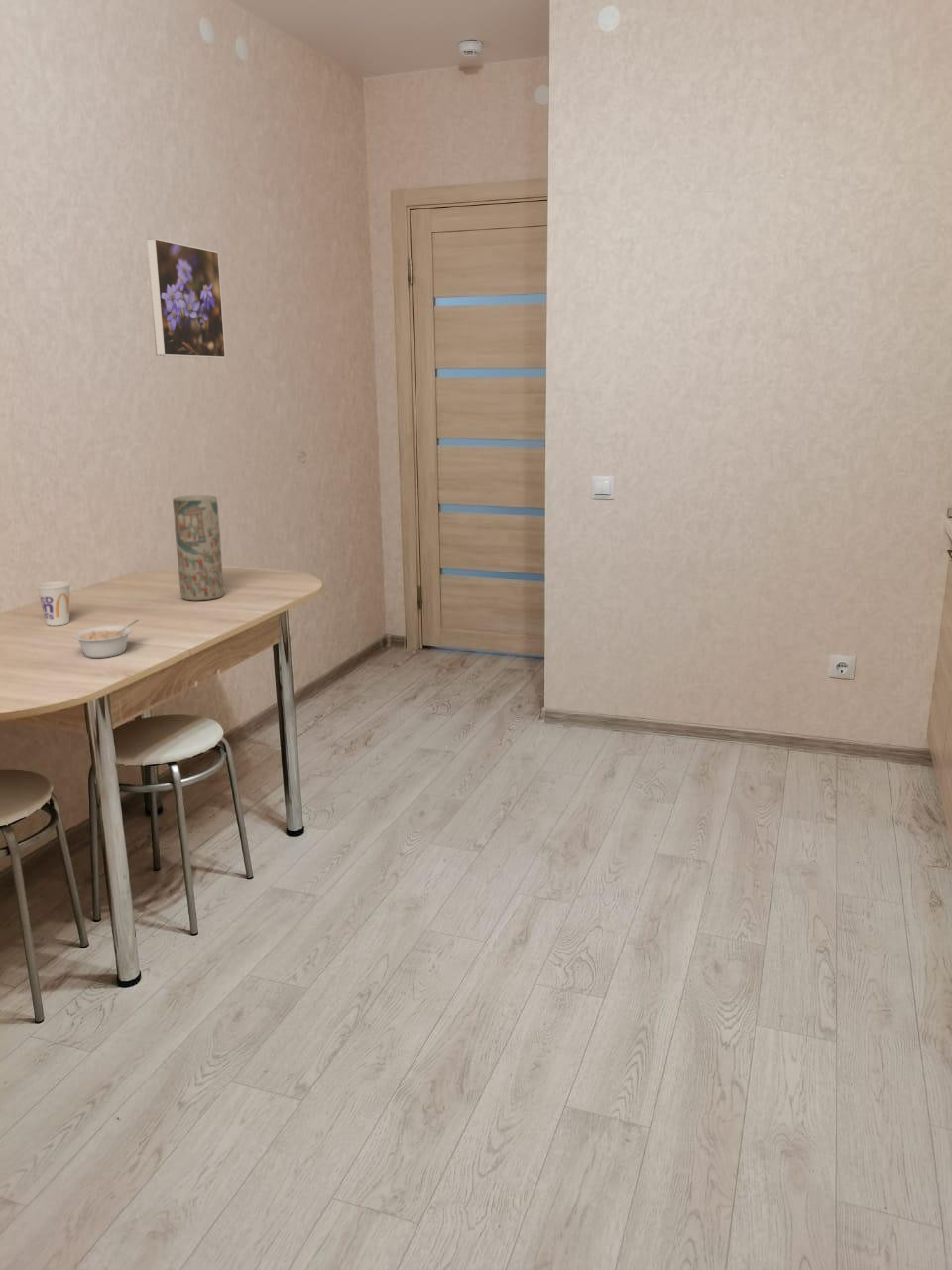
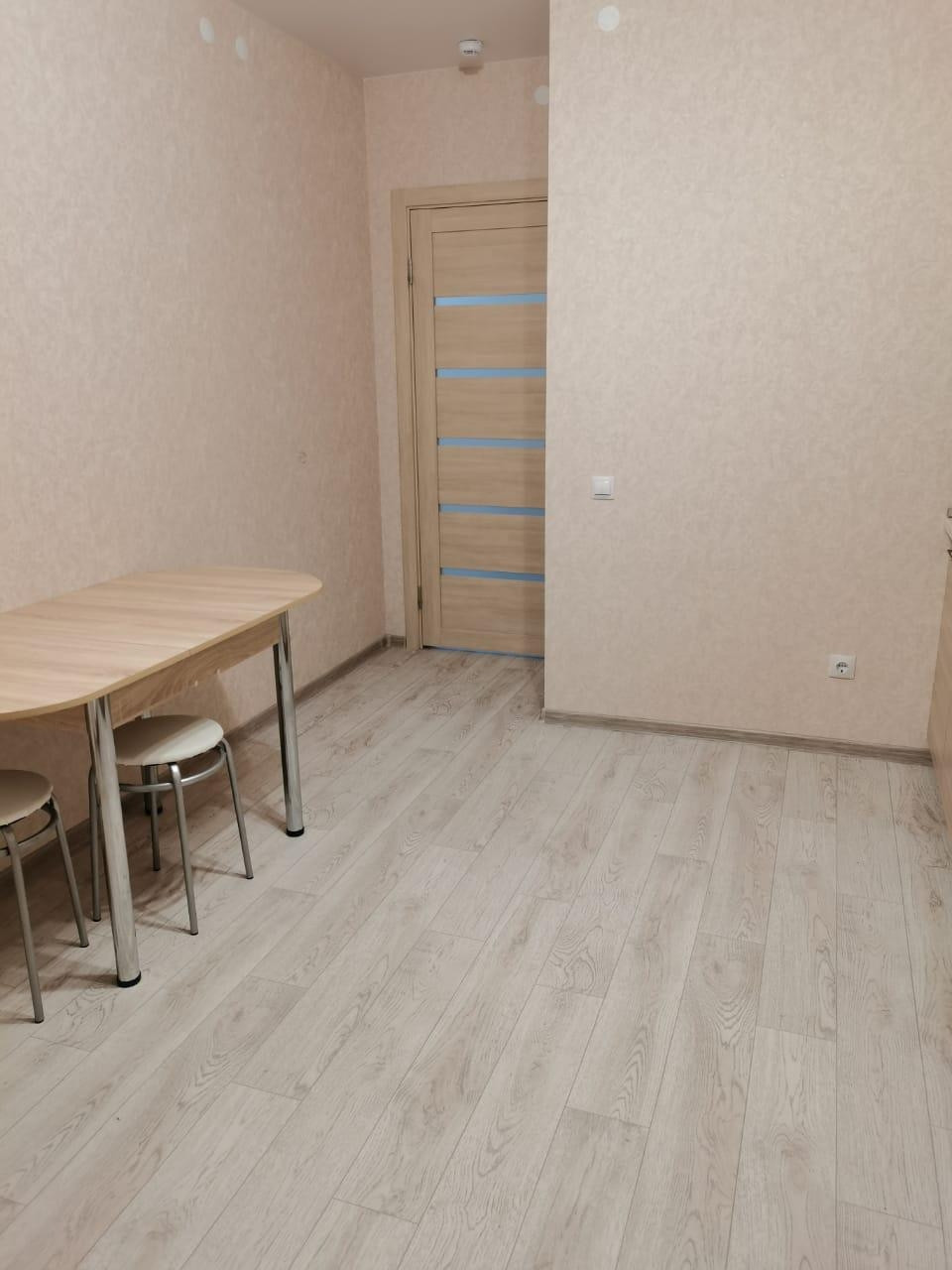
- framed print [146,237,226,359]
- legume [72,619,140,659]
- cup [36,580,71,627]
- vase [172,494,225,602]
